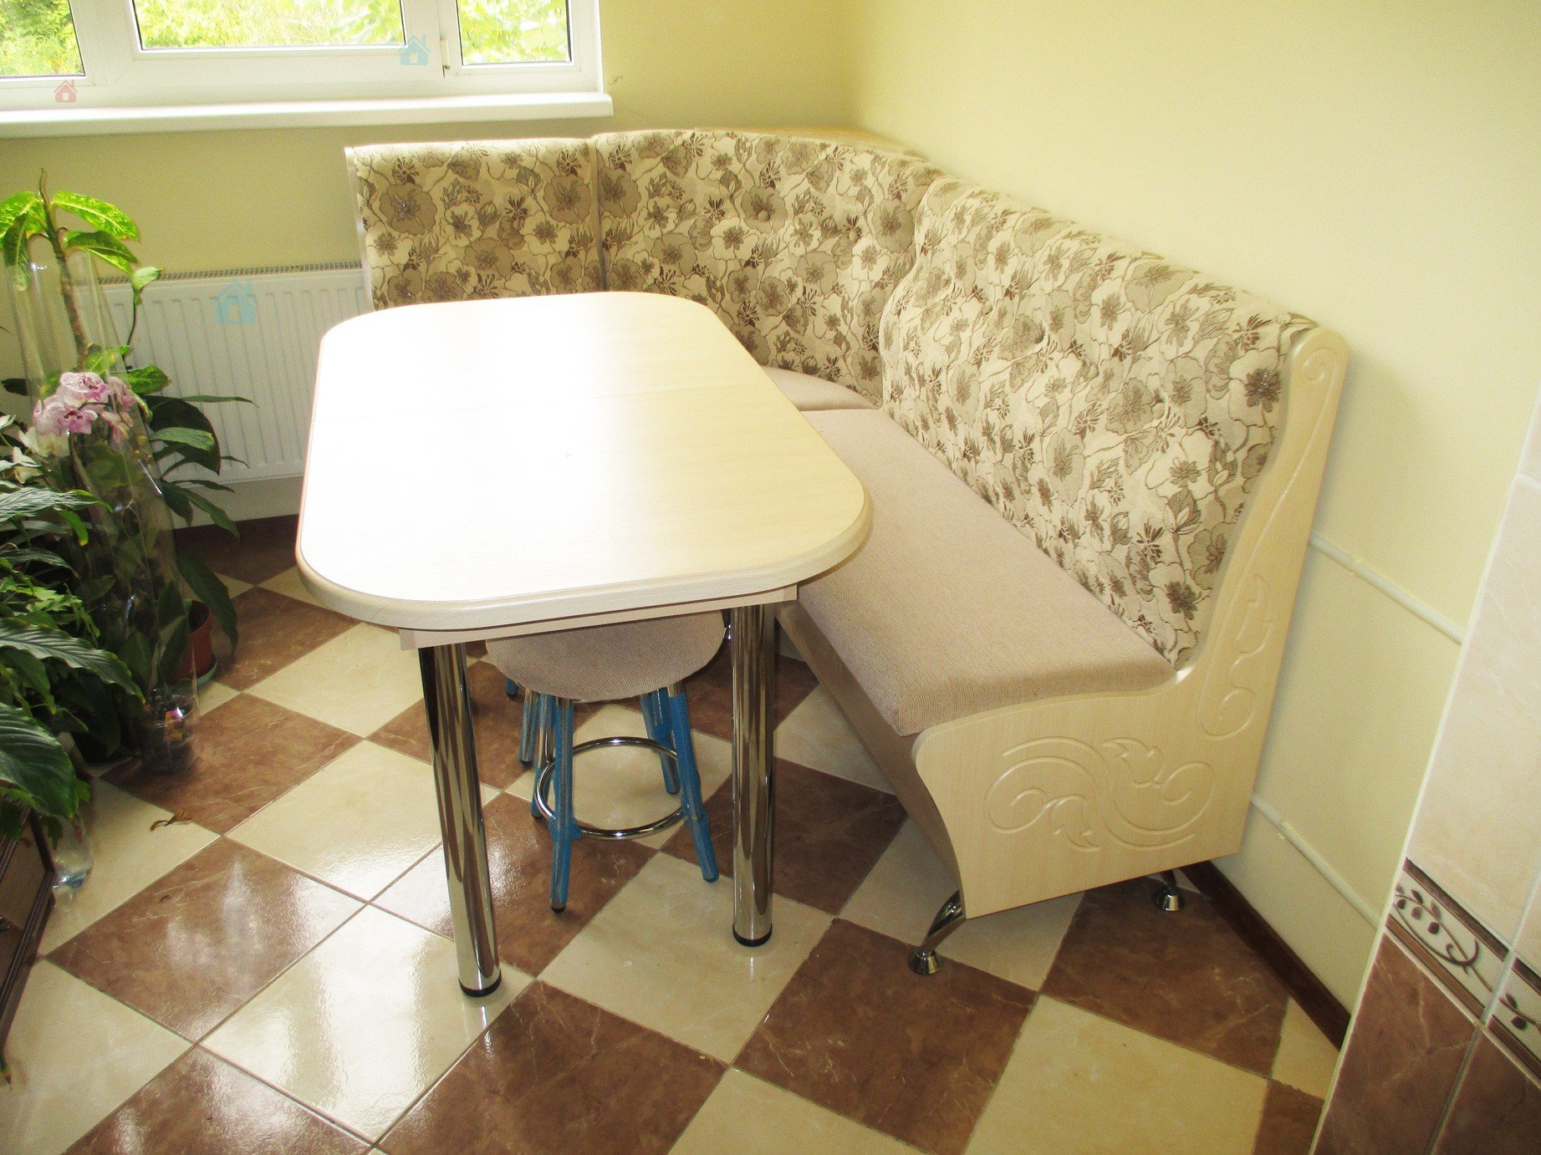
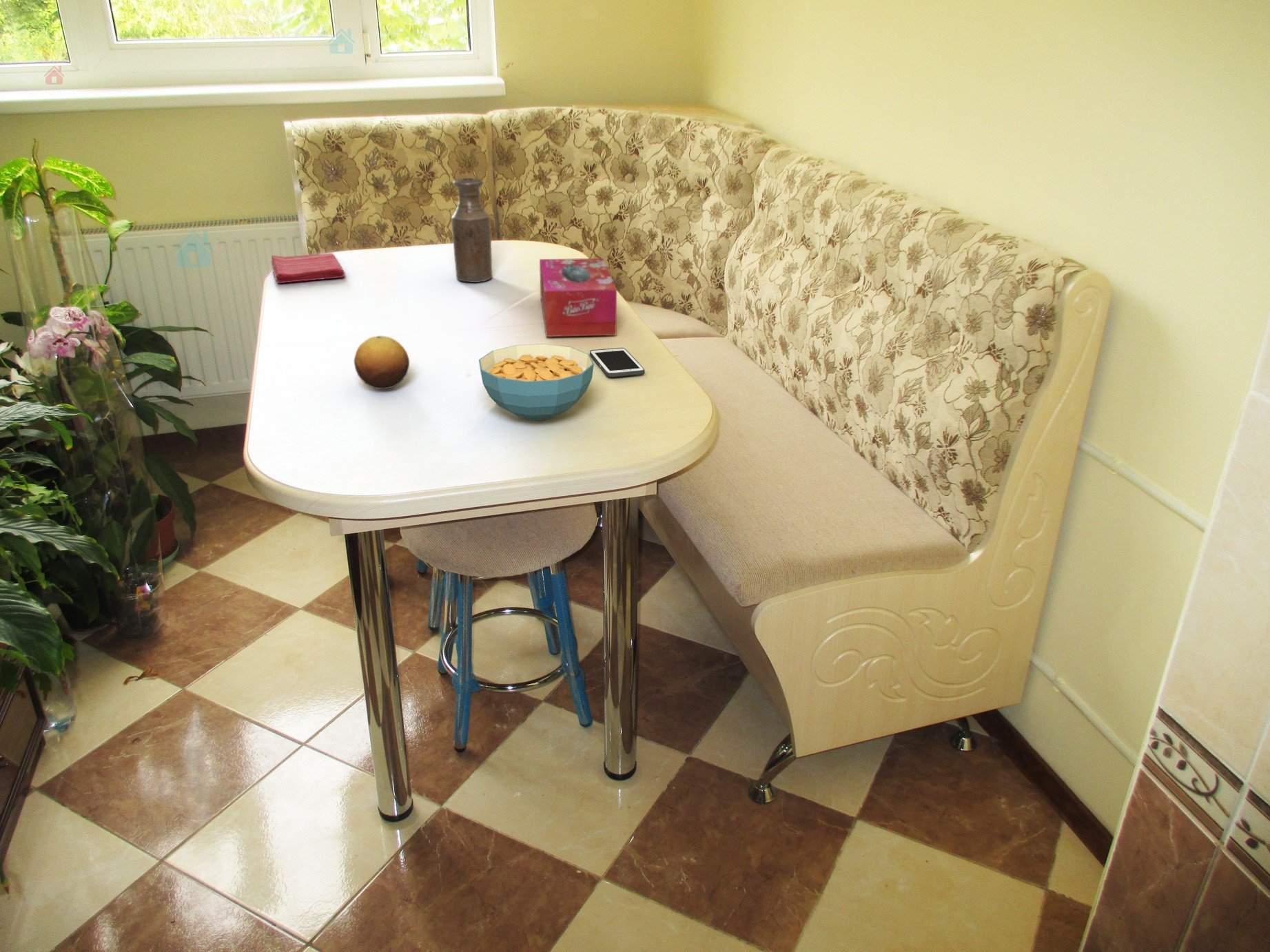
+ tissue box [539,258,617,338]
+ bottle [451,177,493,283]
+ cereal bowl [478,343,595,421]
+ fruit [354,335,410,390]
+ dish towel [271,252,346,284]
+ cell phone [589,347,645,377]
